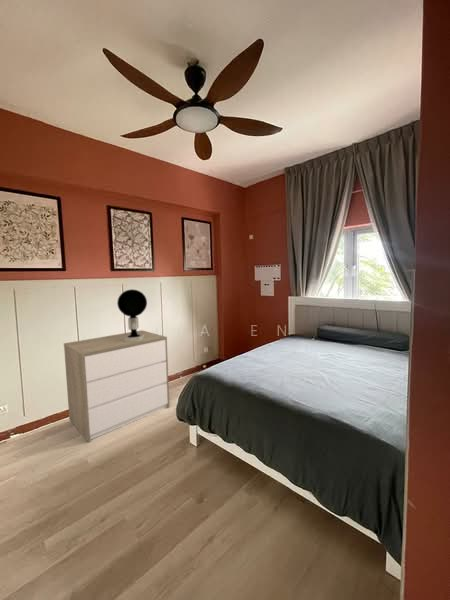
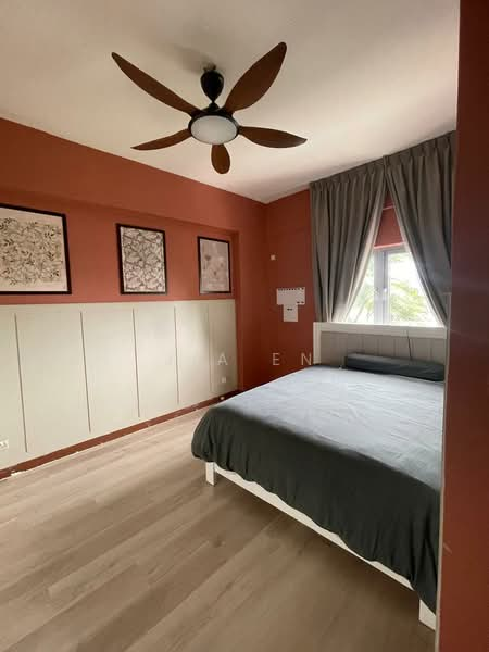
- dresser [63,329,170,443]
- table lamp [116,288,148,341]
